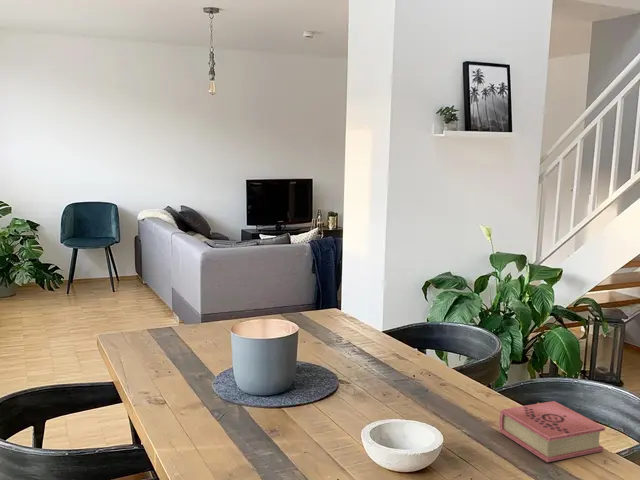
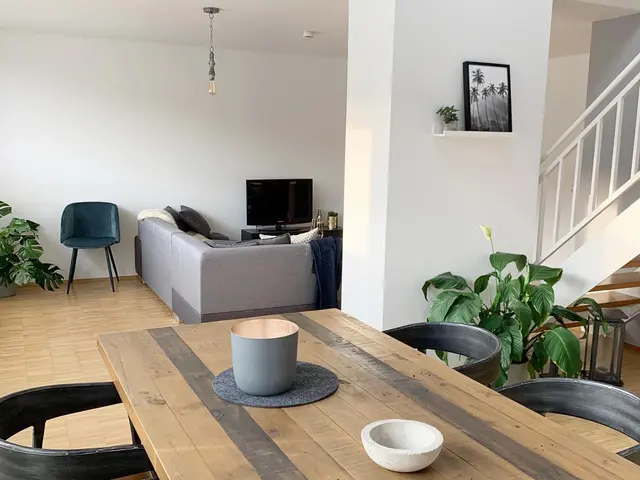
- book [498,400,606,463]
